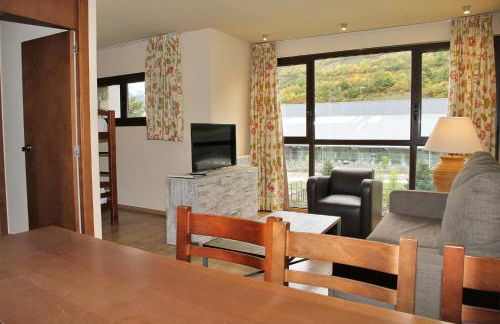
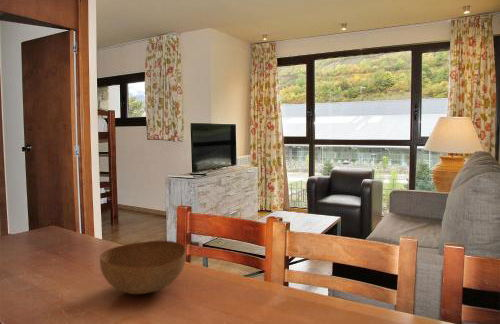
+ bowl [99,240,187,295]
